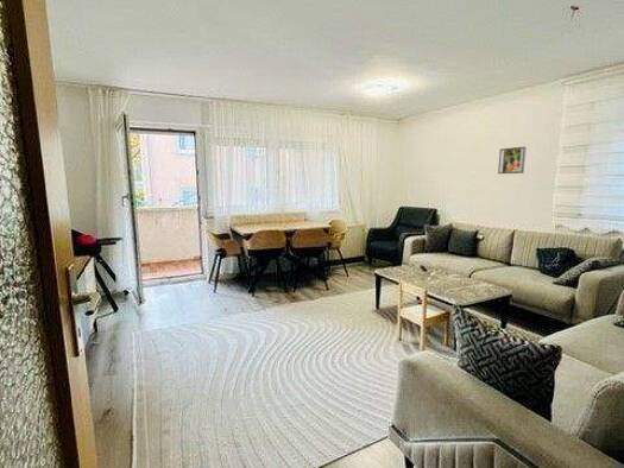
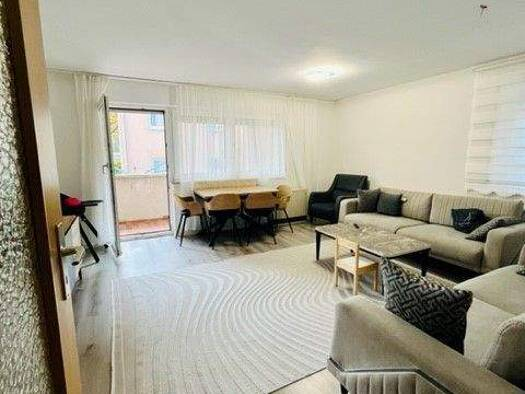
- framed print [497,145,528,175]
